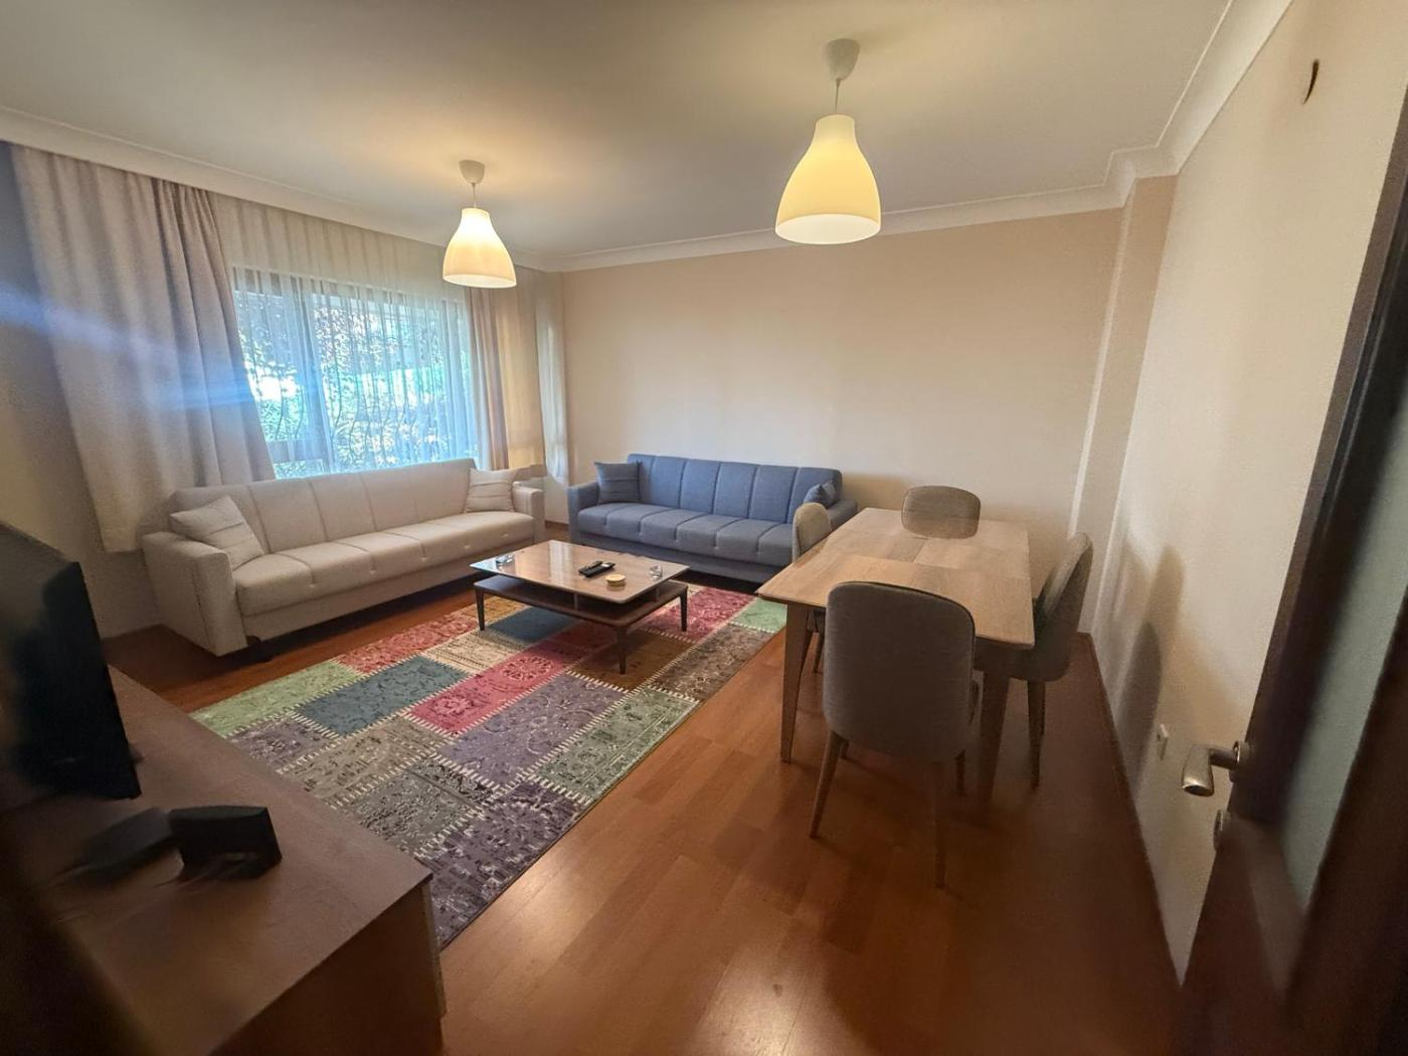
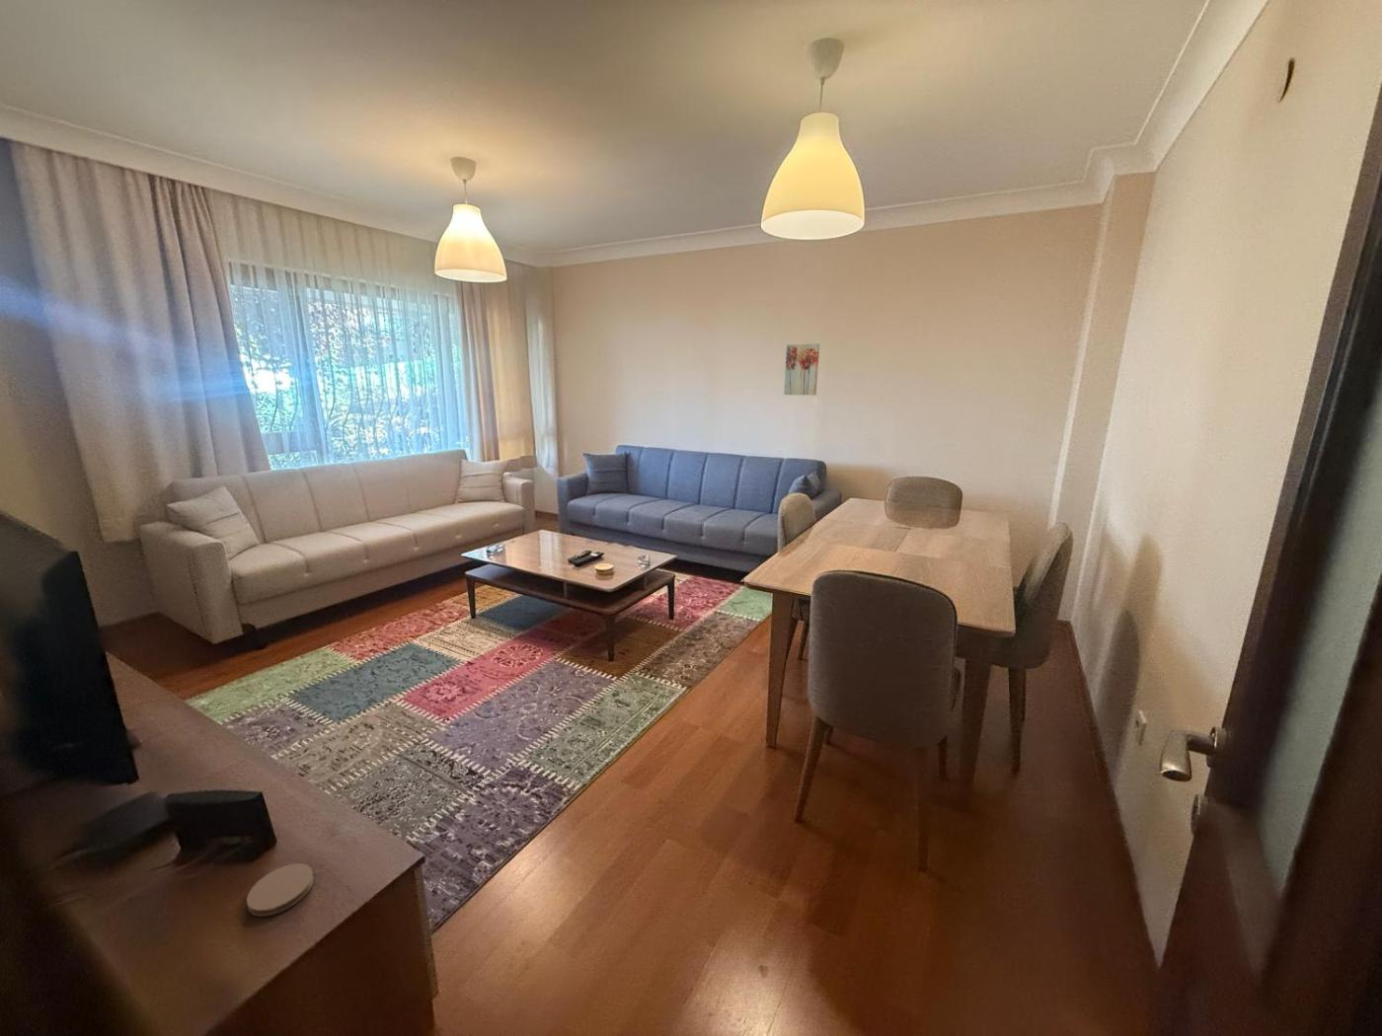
+ coaster [246,862,314,917]
+ wall art [782,344,820,396]
